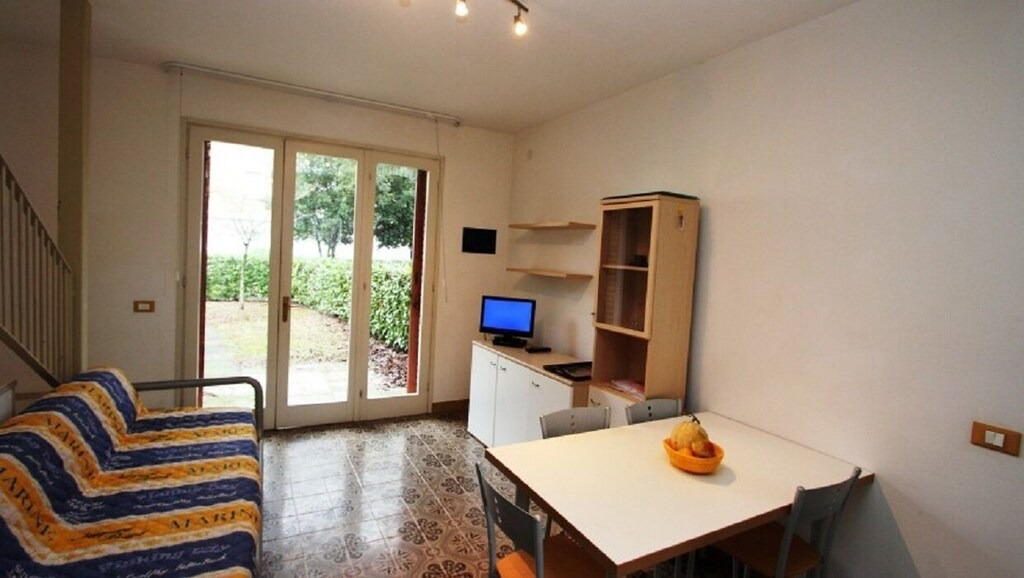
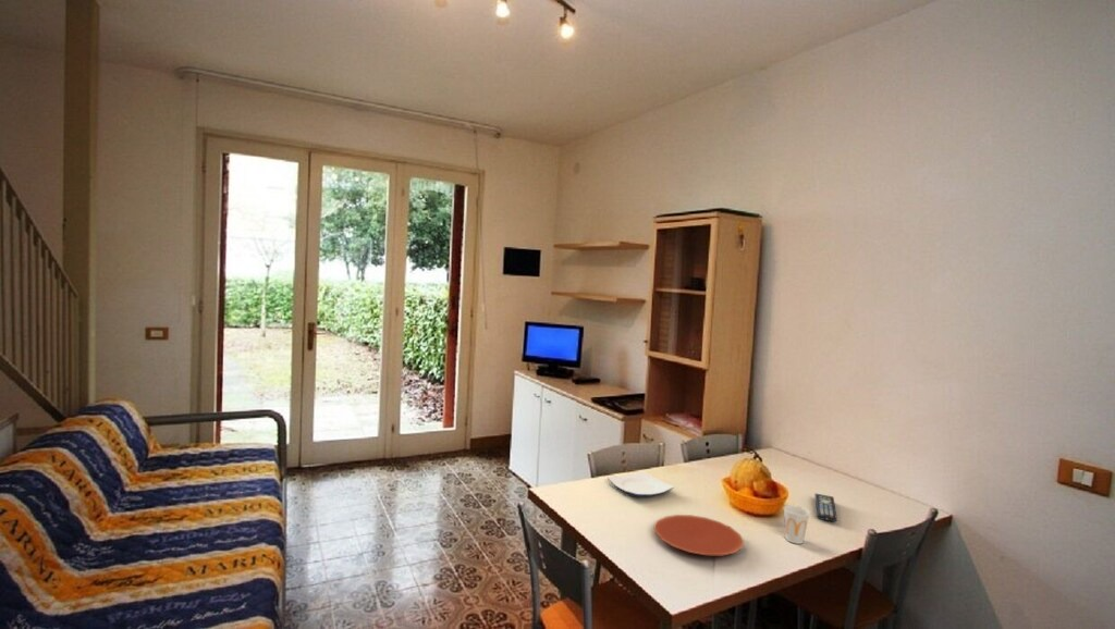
+ remote control [813,493,838,522]
+ plate [653,514,745,556]
+ cup [783,504,811,545]
+ plate [606,470,675,497]
